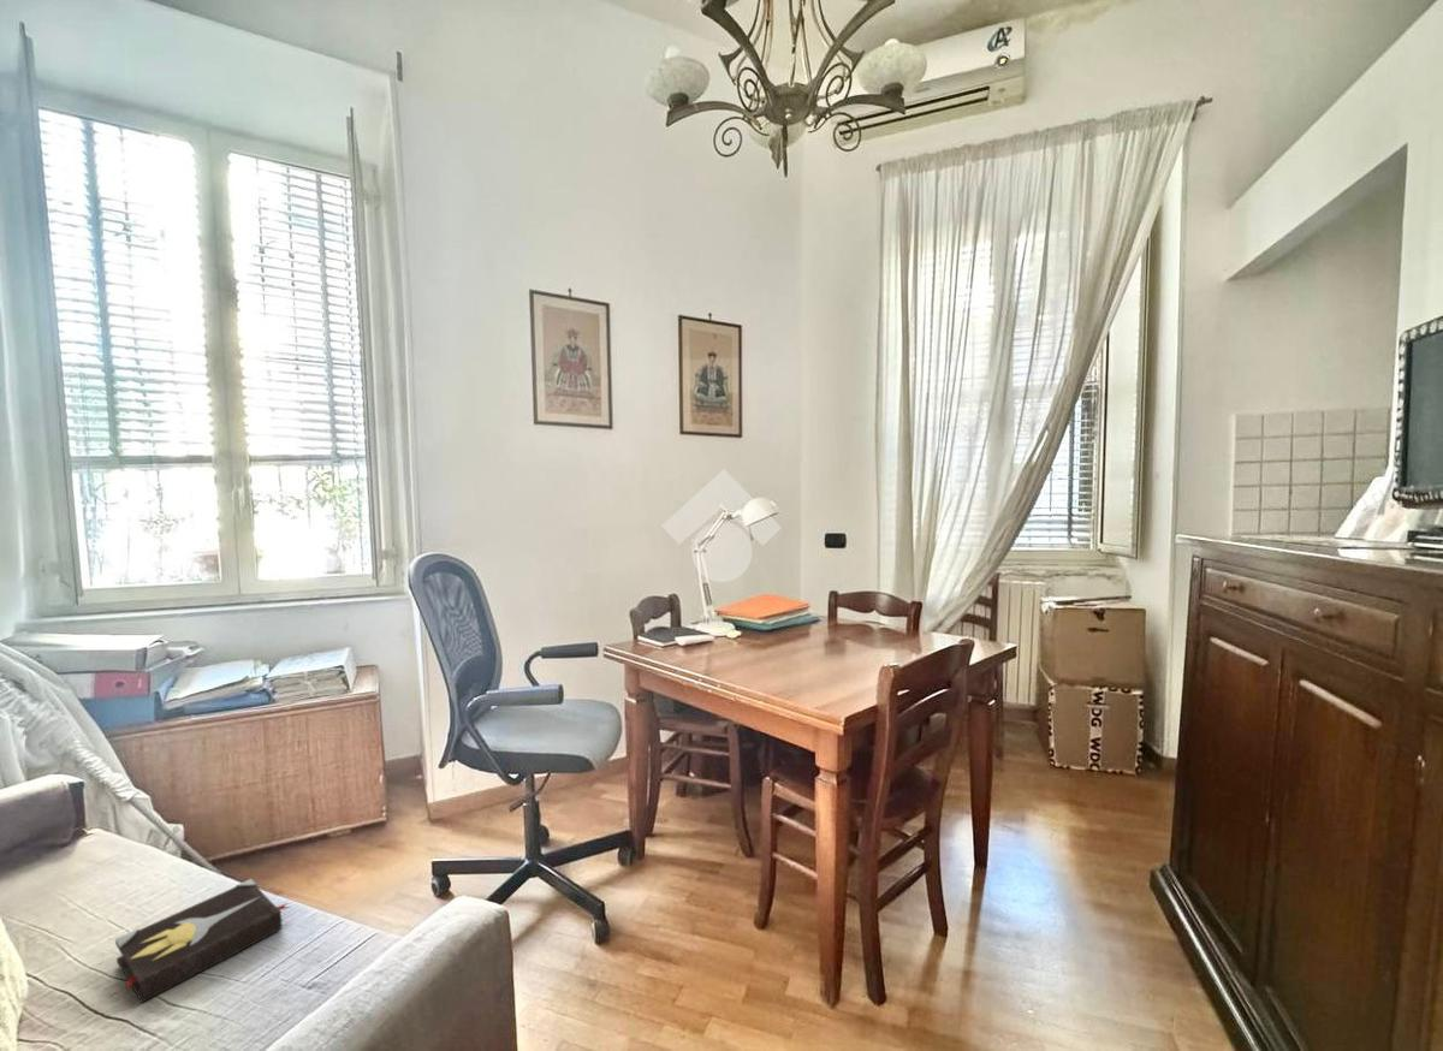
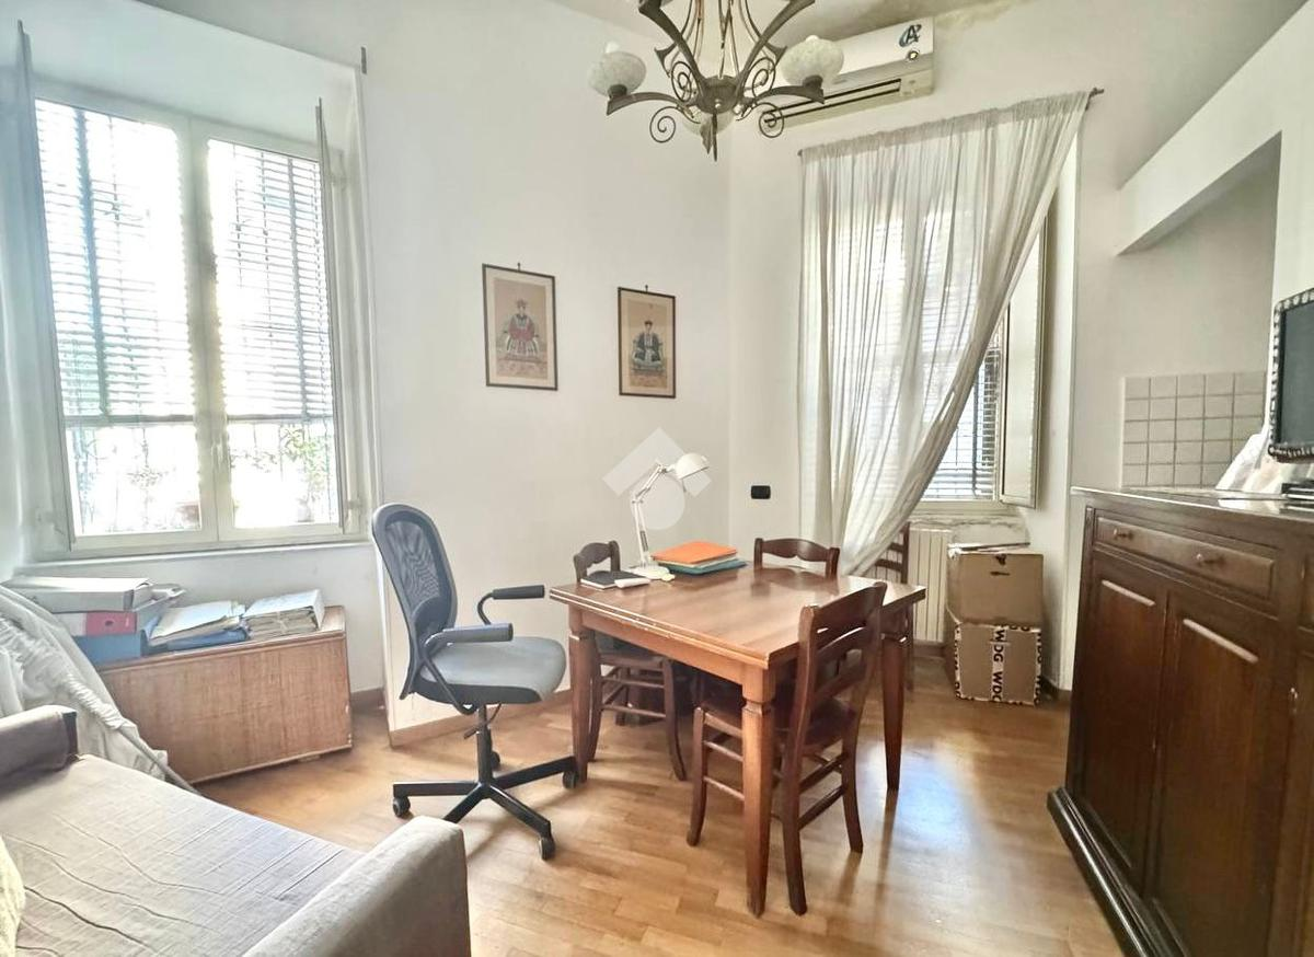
- hardback book [114,878,291,1004]
